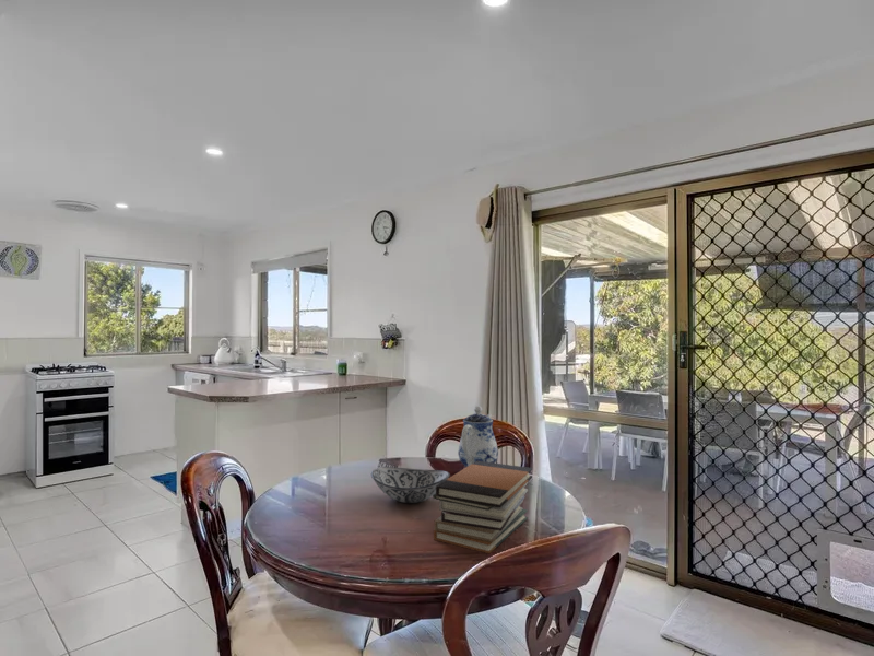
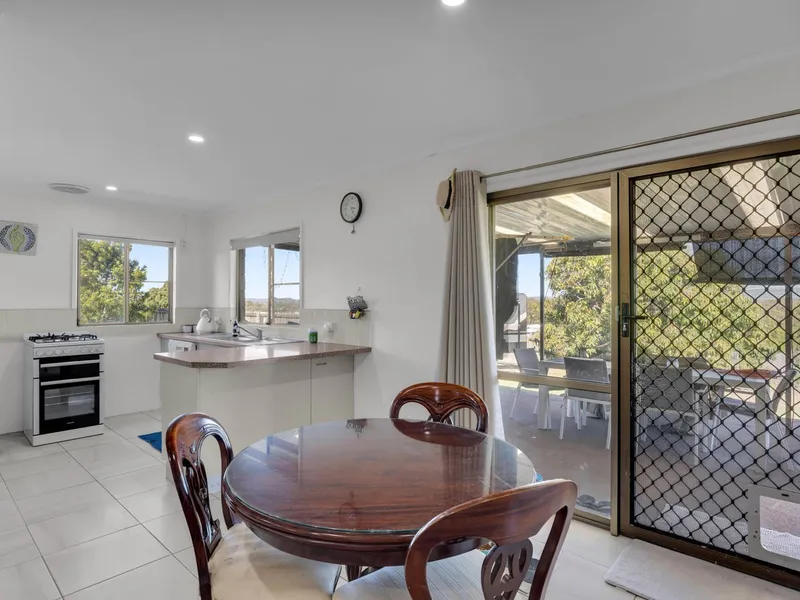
- decorative bowl [370,466,451,504]
- book stack [432,460,533,555]
- teapot [457,405,499,468]
